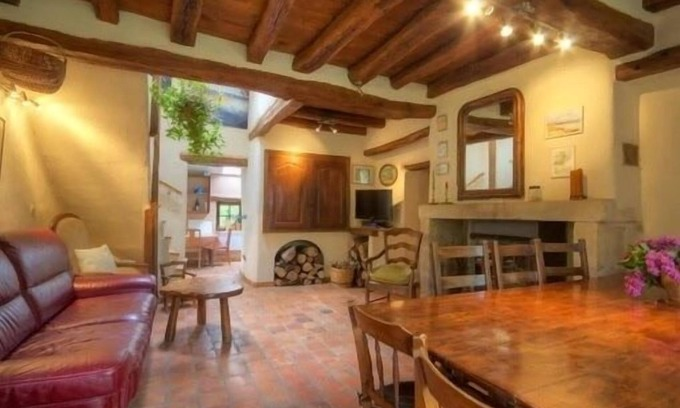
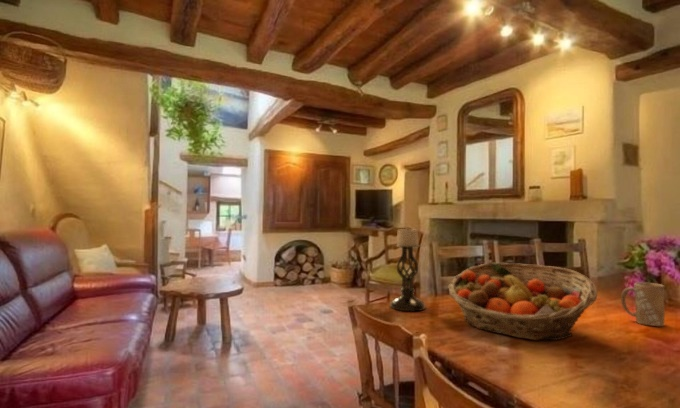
+ fruit basket [447,262,598,341]
+ candle holder [389,226,426,312]
+ mug [620,281,666,327]
